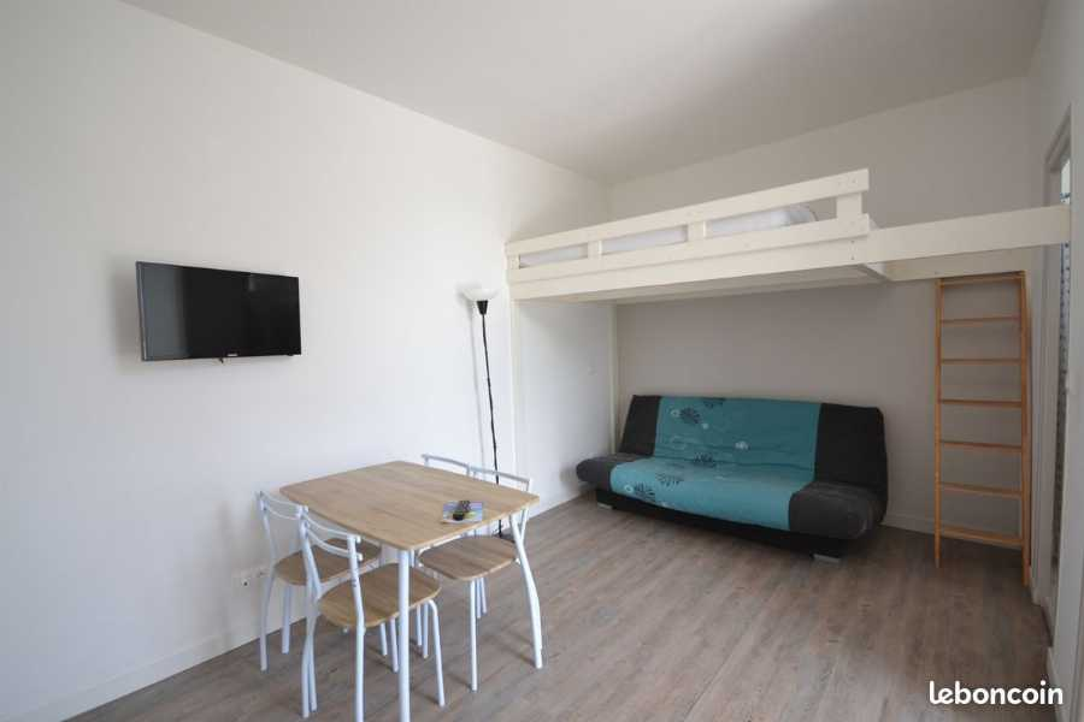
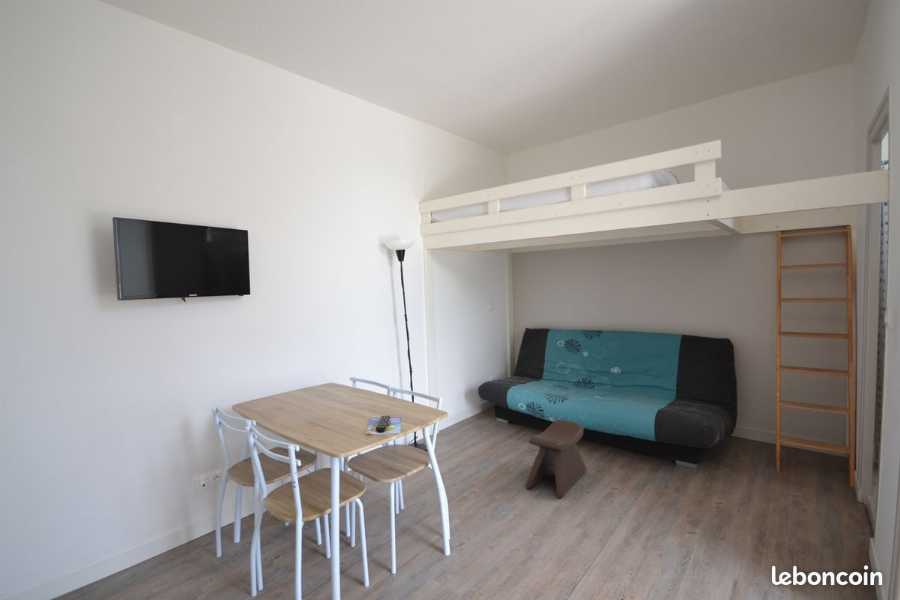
+ stool [525,419,587,499]
